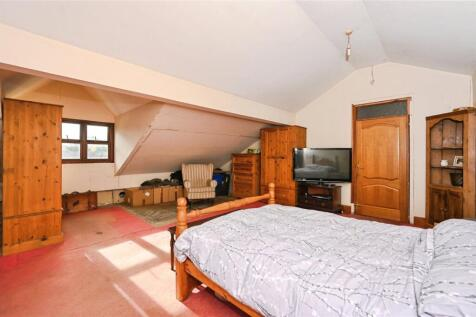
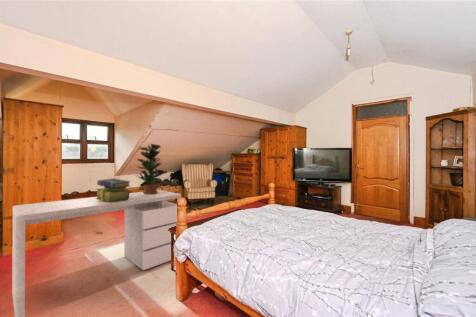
+ desk [11,189,182,317]
+ potted plant [133,143,169,195]
+ stack of books [95,177,132,203]
